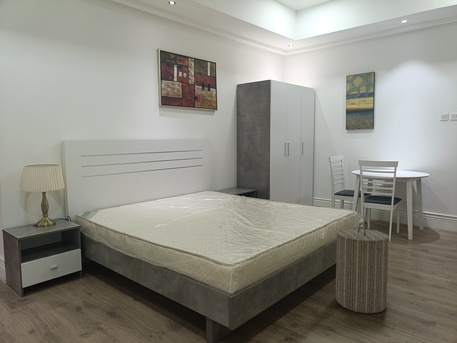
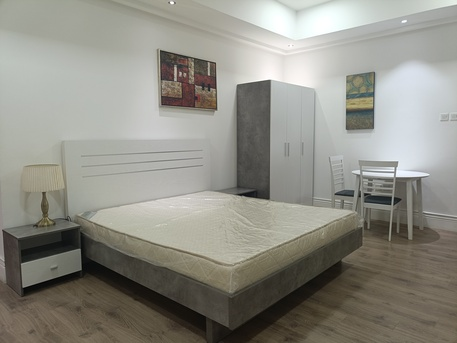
- laundry hamper [335,222,390,314]
